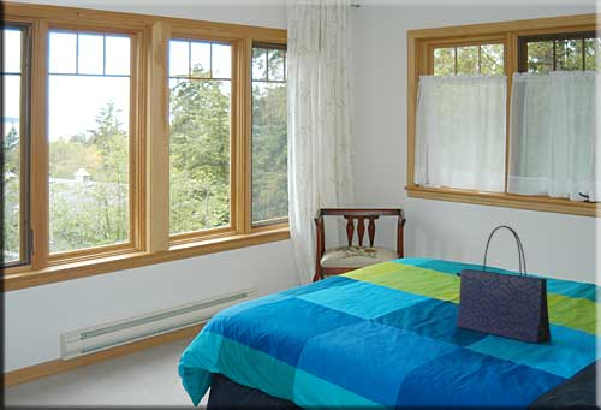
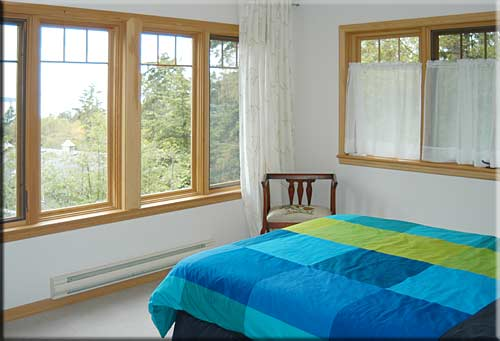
- tote bag [454,225,553,345]
